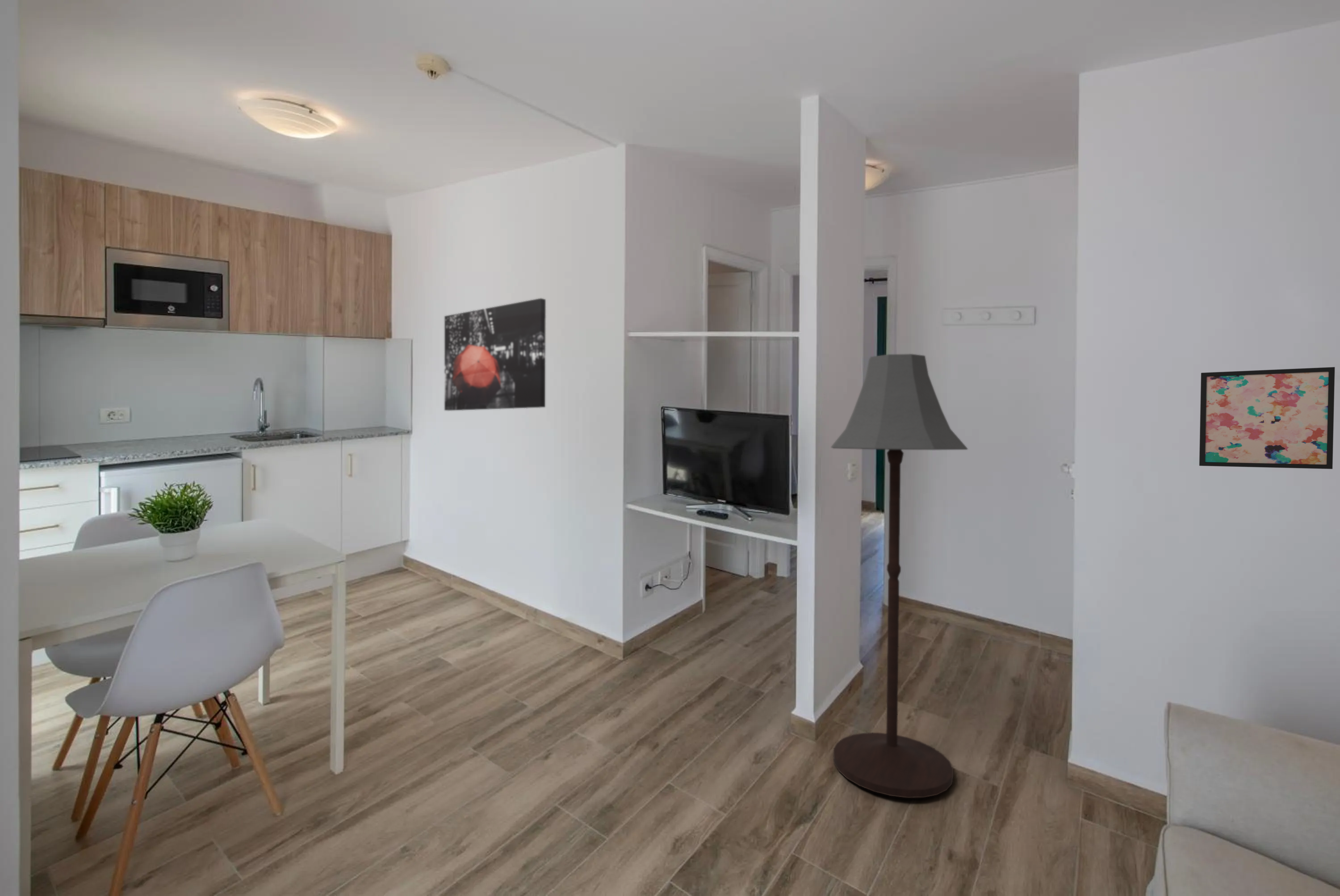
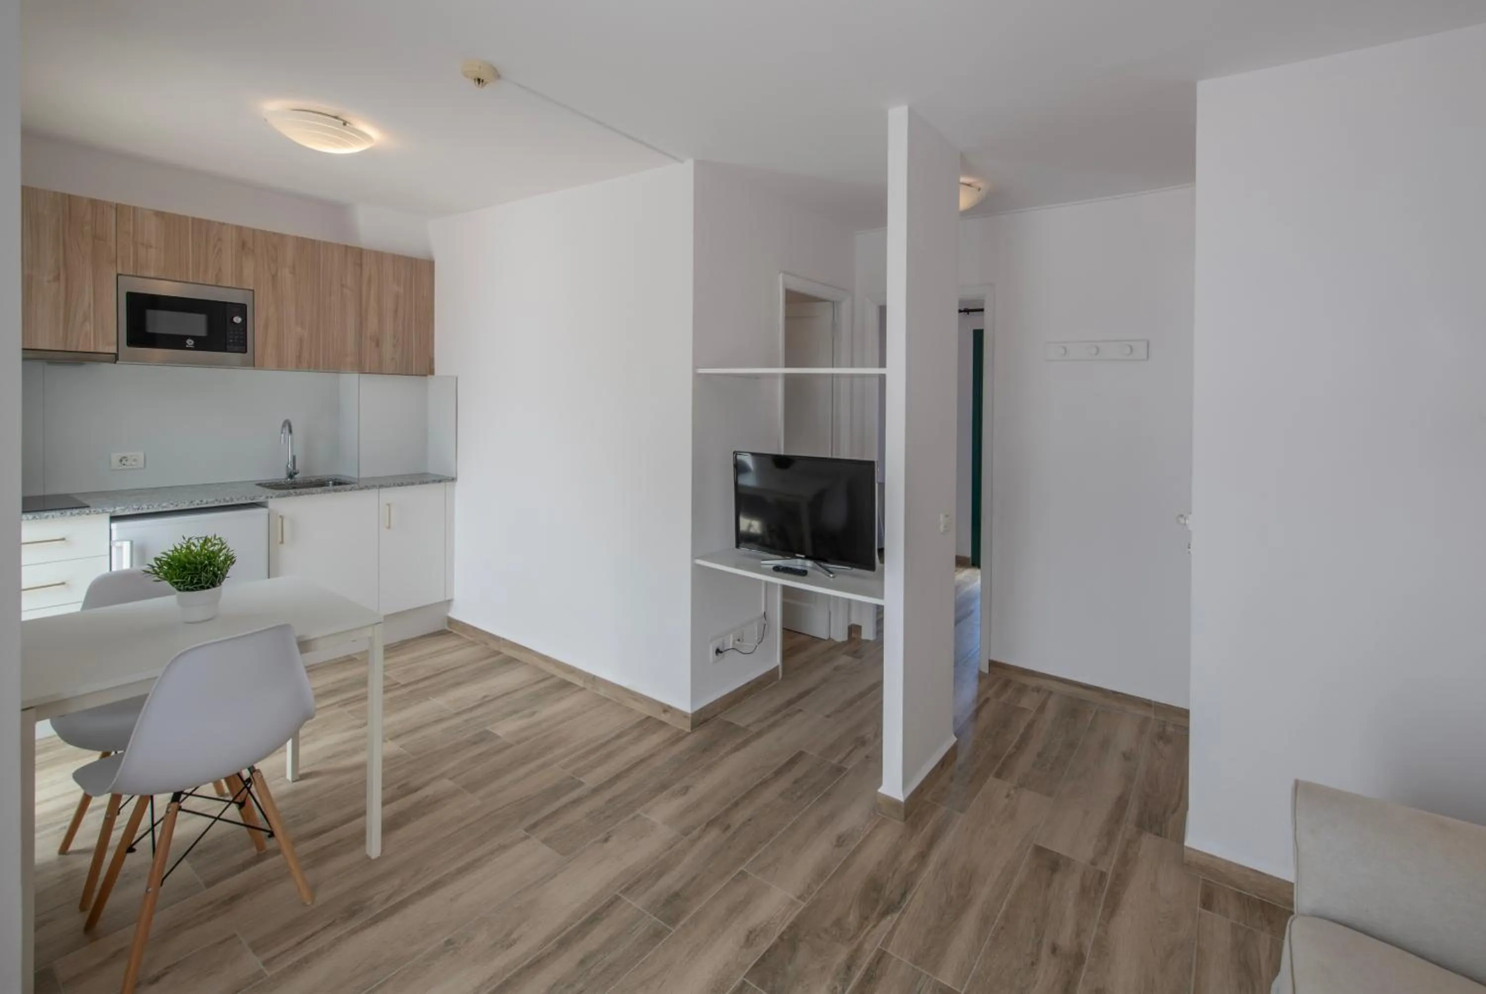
- wall art [444,298,546,411]
- floor lamp [830,353,968,799]
- wall art [1199,367,1335,469]
